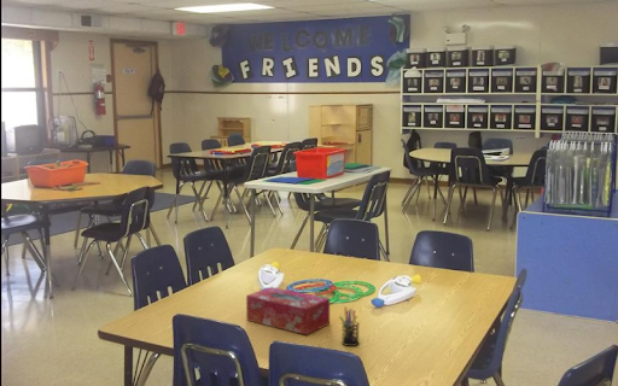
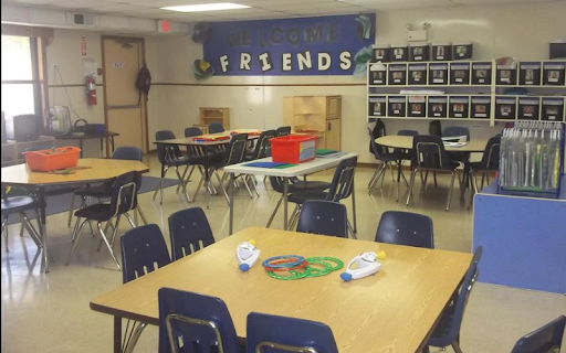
- tissue box [245,286,331,335]
- pen holder [338,306,361,347]
